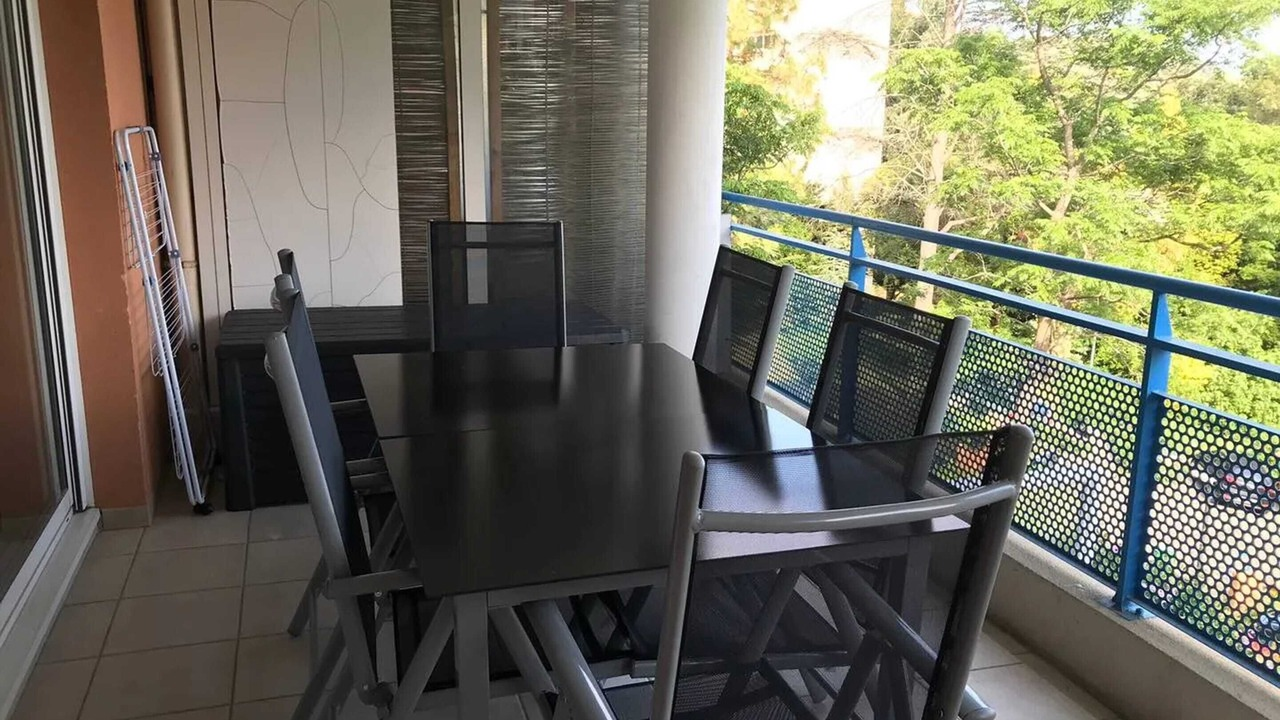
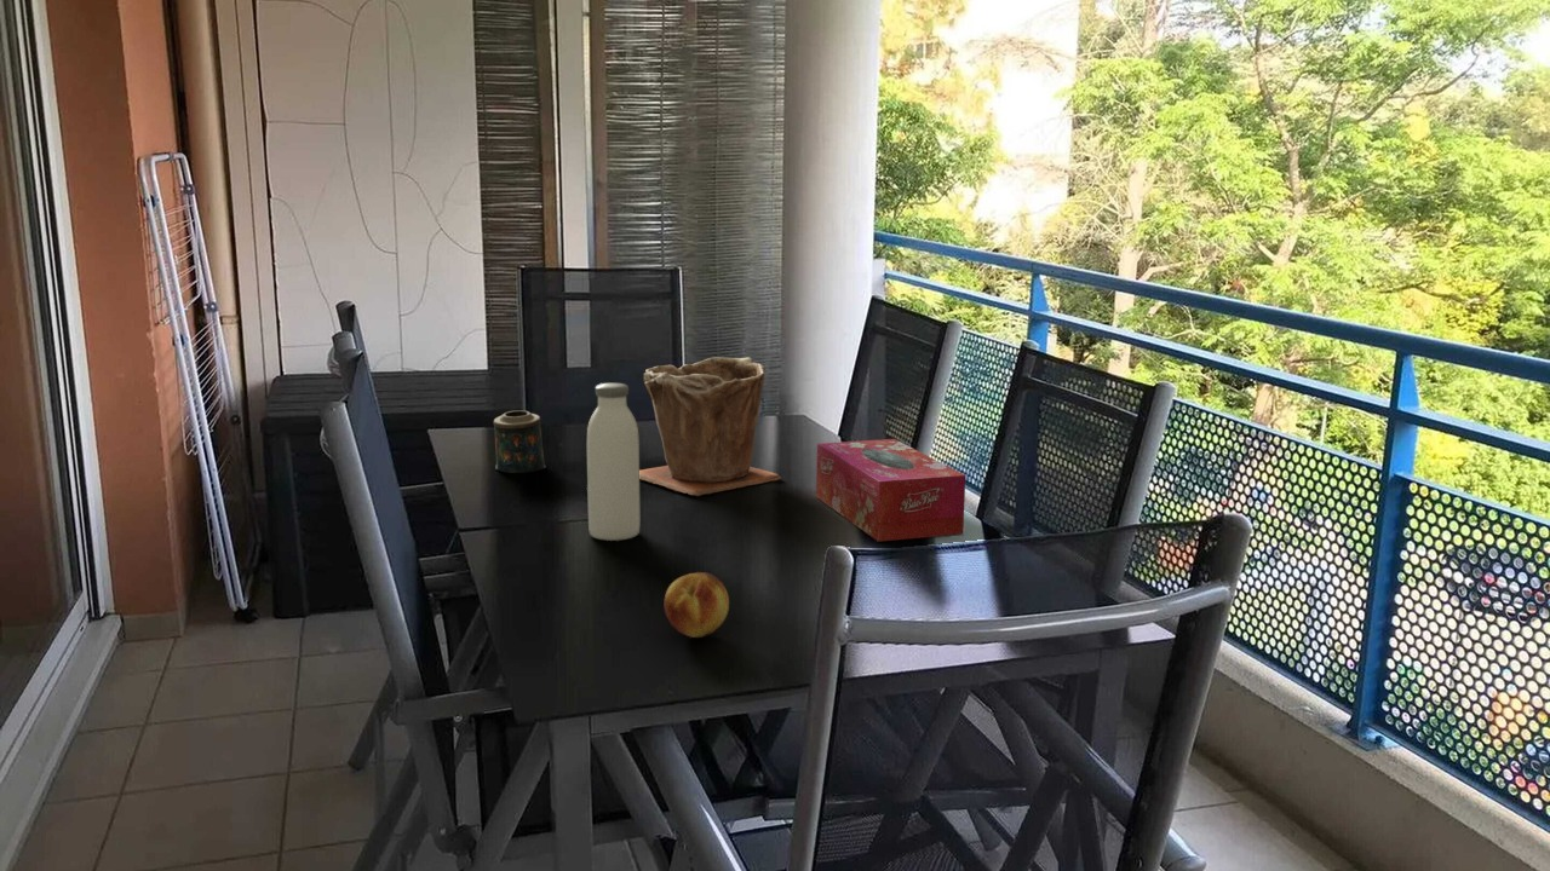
+ fruit [664,571,730,639]
+ water bottle [586,382,641,542]
+ tissue box [815,438,966,543]
+ candle [493,409,546,474]
+ plant pot [639,356,782,497]
